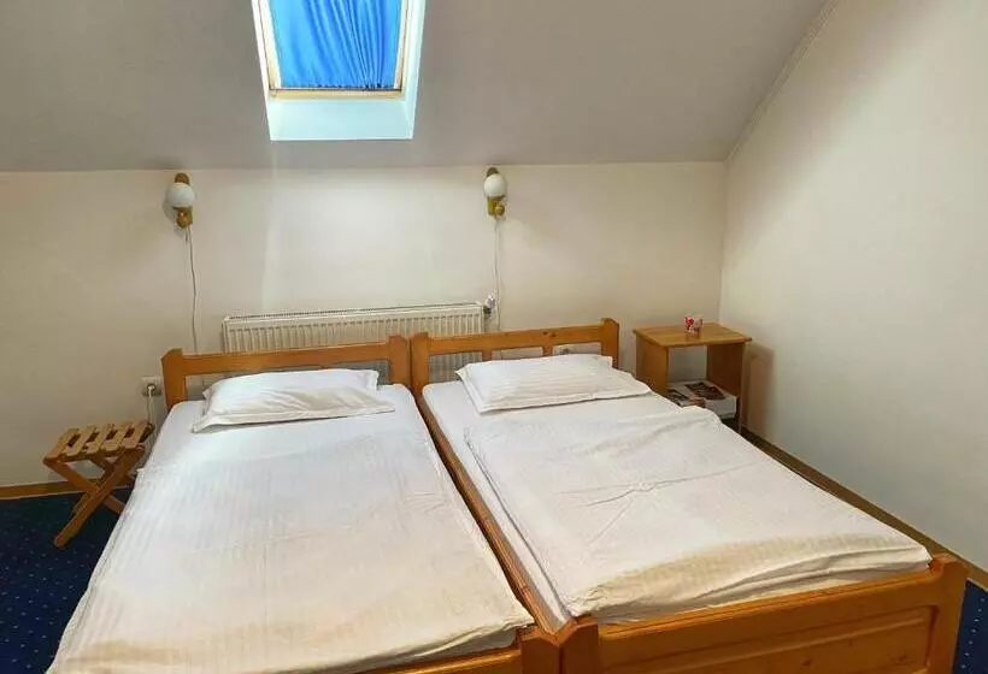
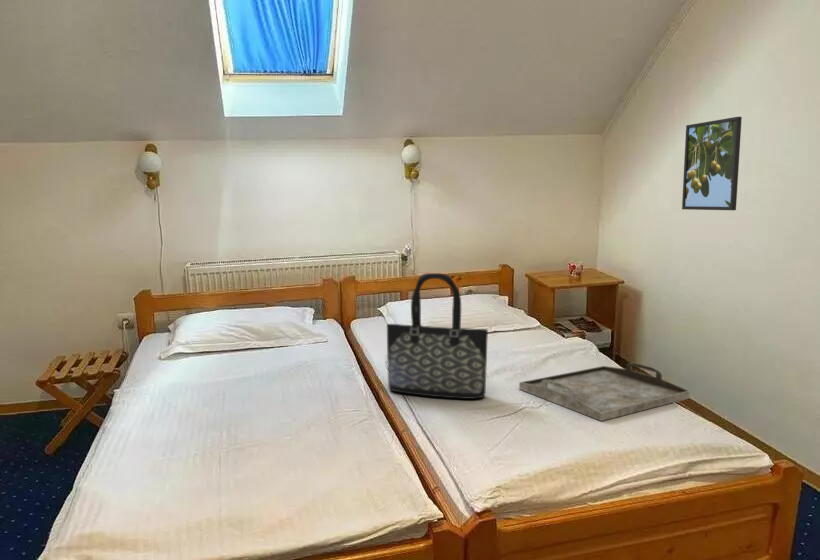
+ tote bag [386,272,489,400]
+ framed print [681,116,743,211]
+ serving tray [518,362,691,422]
